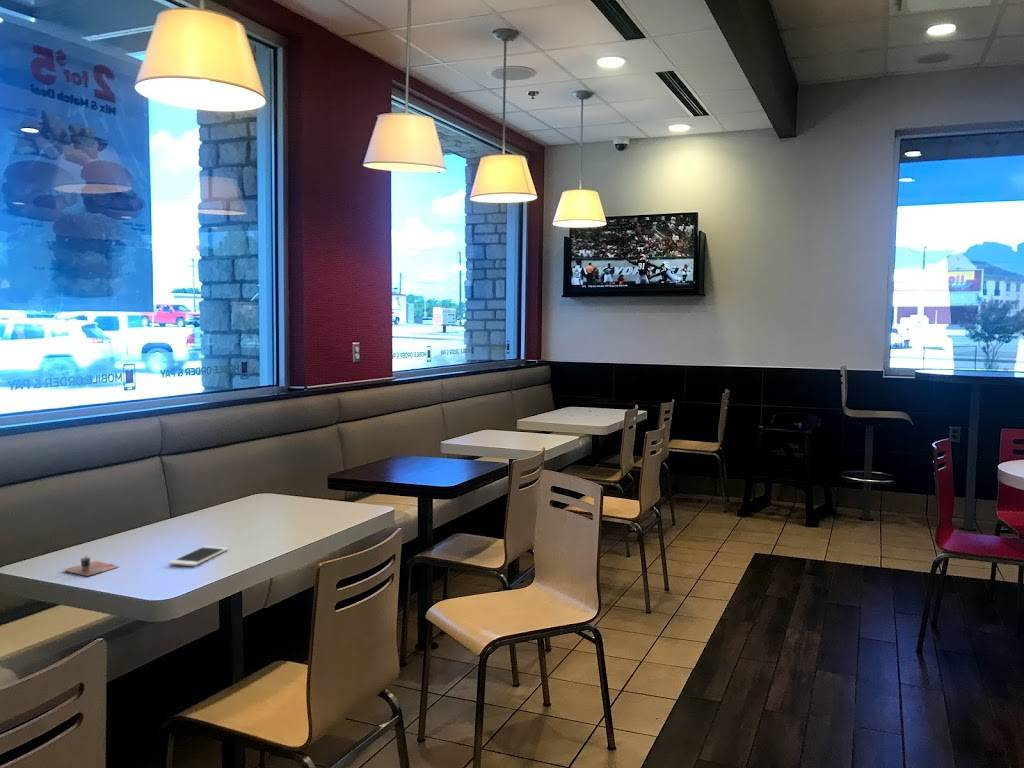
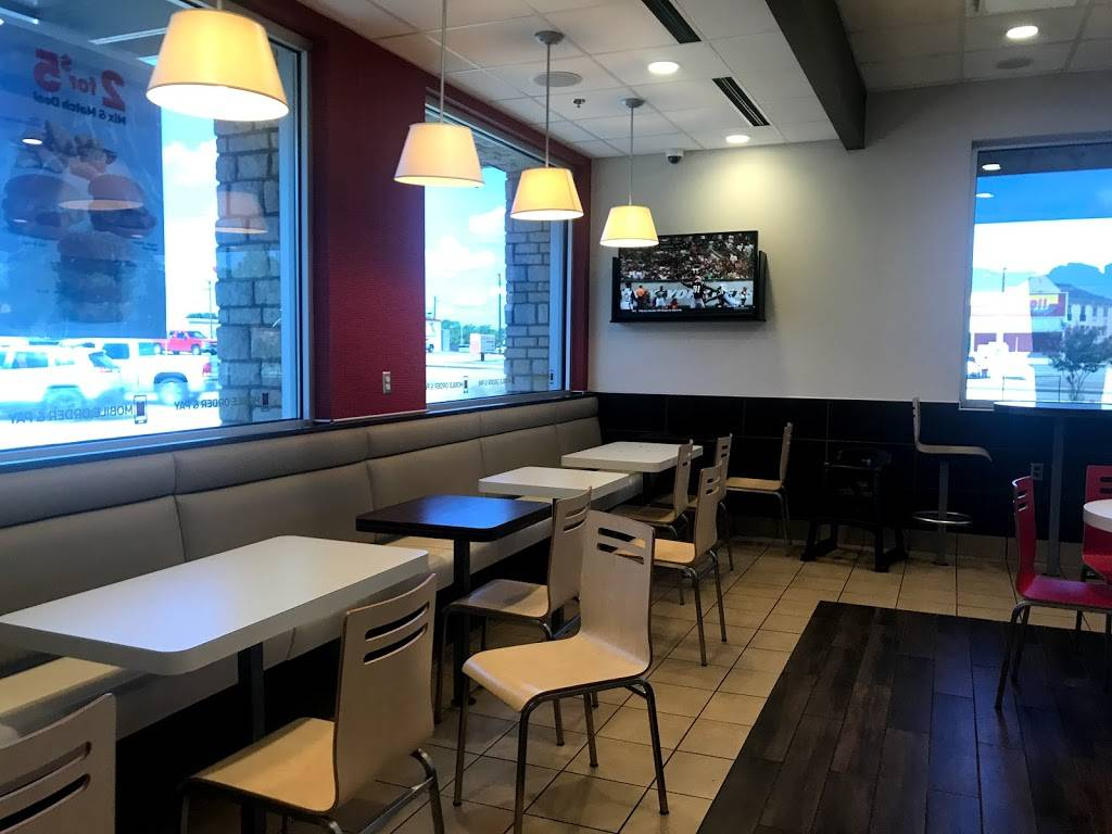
- cup [62,555,119,577]
- cell phone [168,545,229,567]
